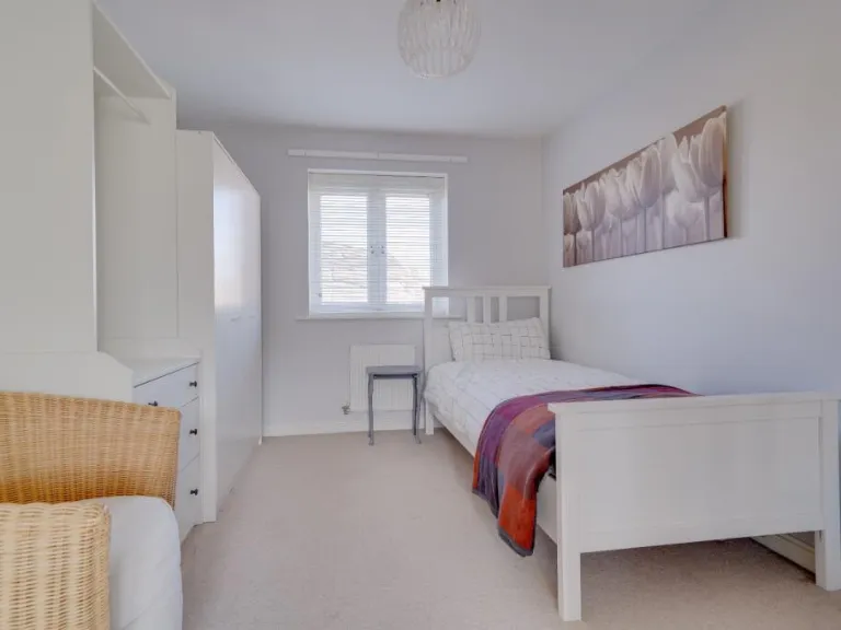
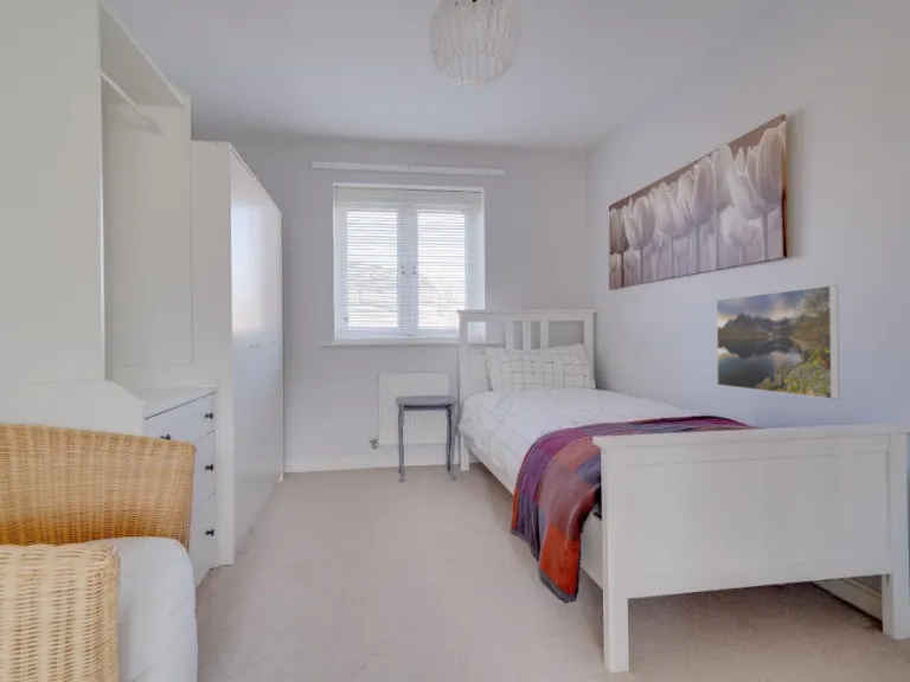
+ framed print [716,284,840,400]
